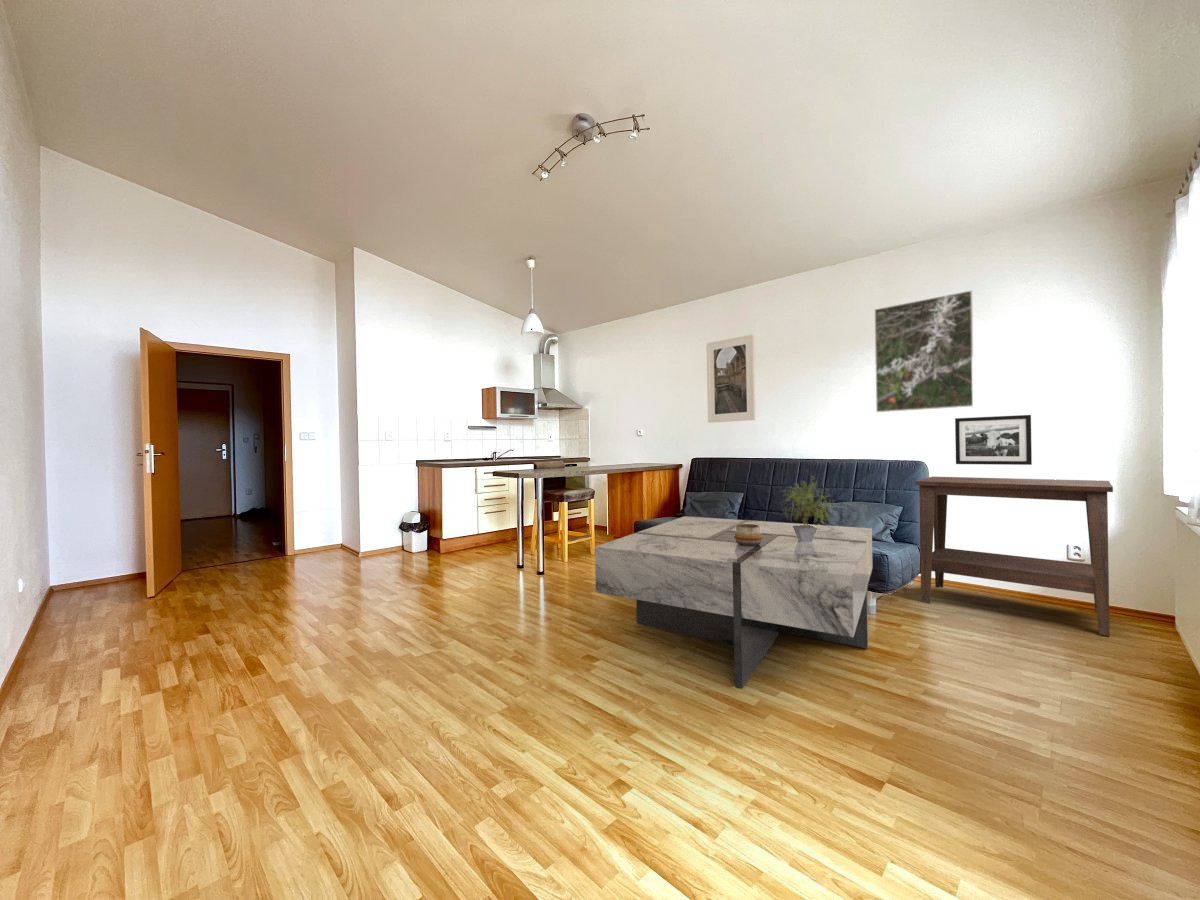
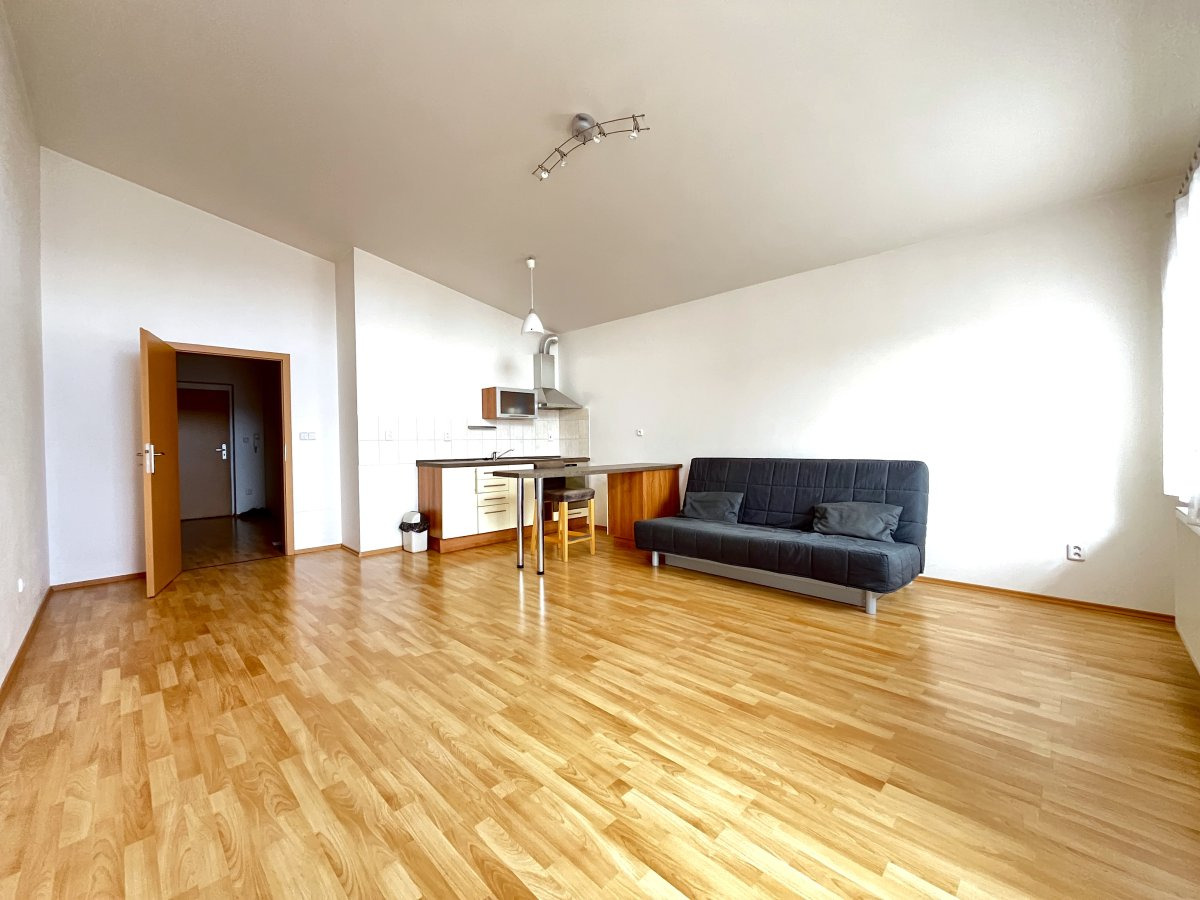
- decorative bowl [734,524,762,545]
- coffee table [594,515,874,689]
- side table [914,476,1114,637]
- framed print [706,333,757,424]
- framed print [874,289,975,413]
- picture frame [954,414,1033,466]
- potted plant [776,474,837,542]
